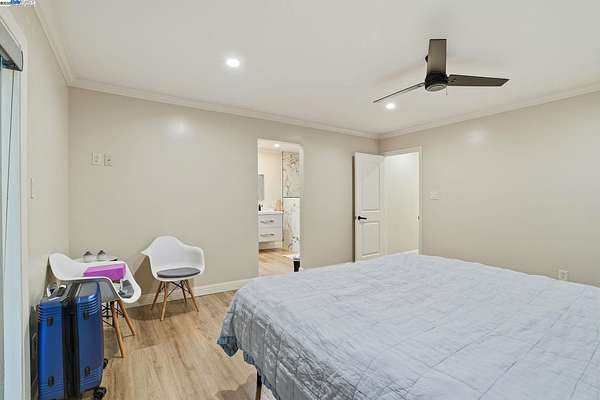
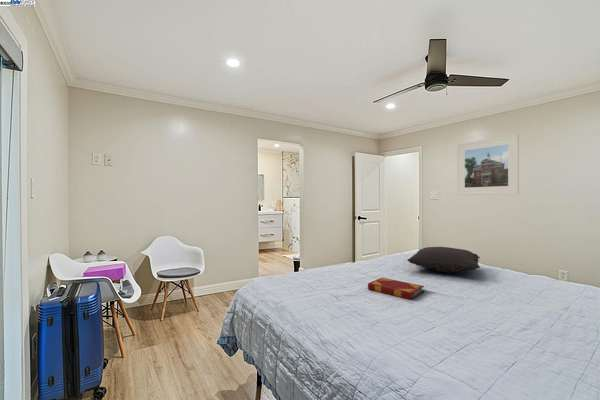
+ pillow [406,246,481,274]
+ hardback book [367,277,425,301]
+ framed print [456,134,520,196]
